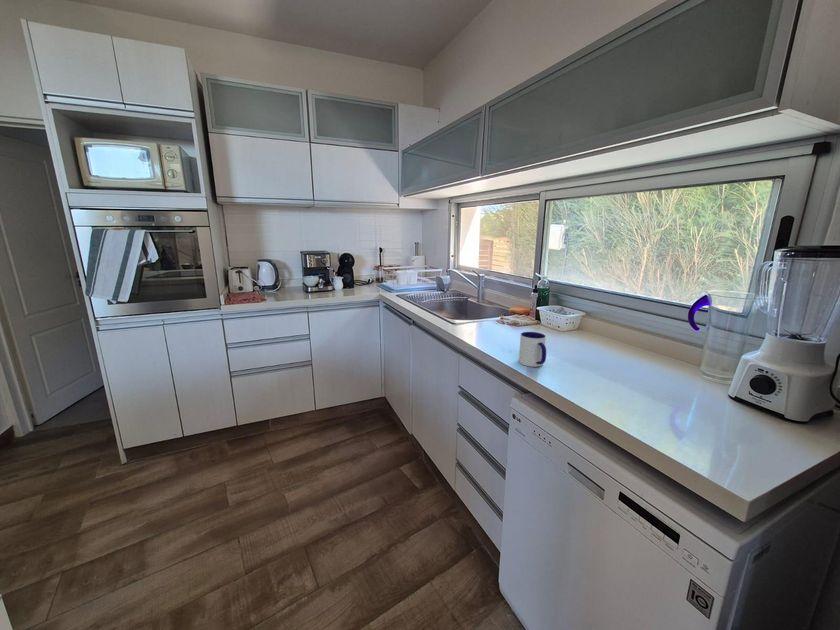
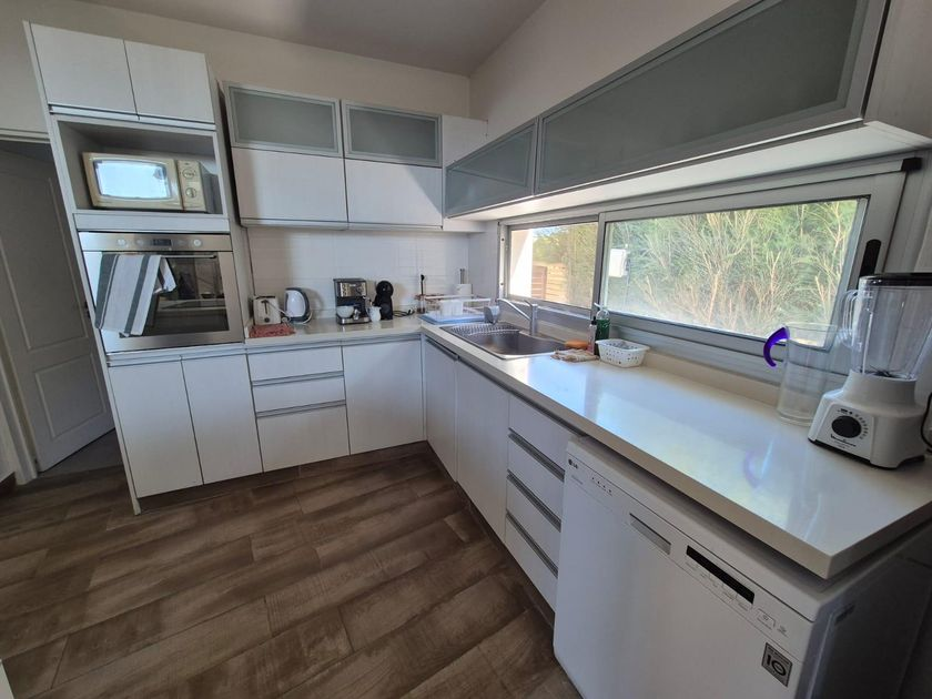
- mug [518,331,547,368]
